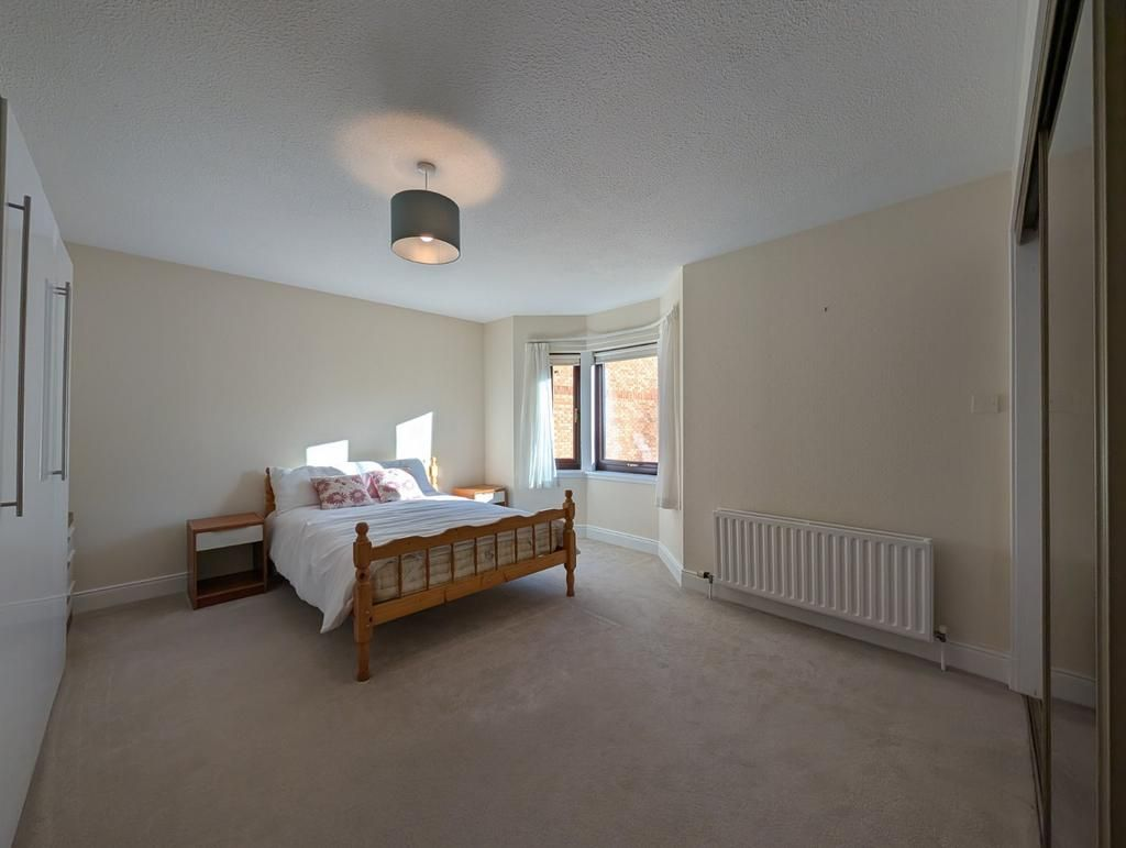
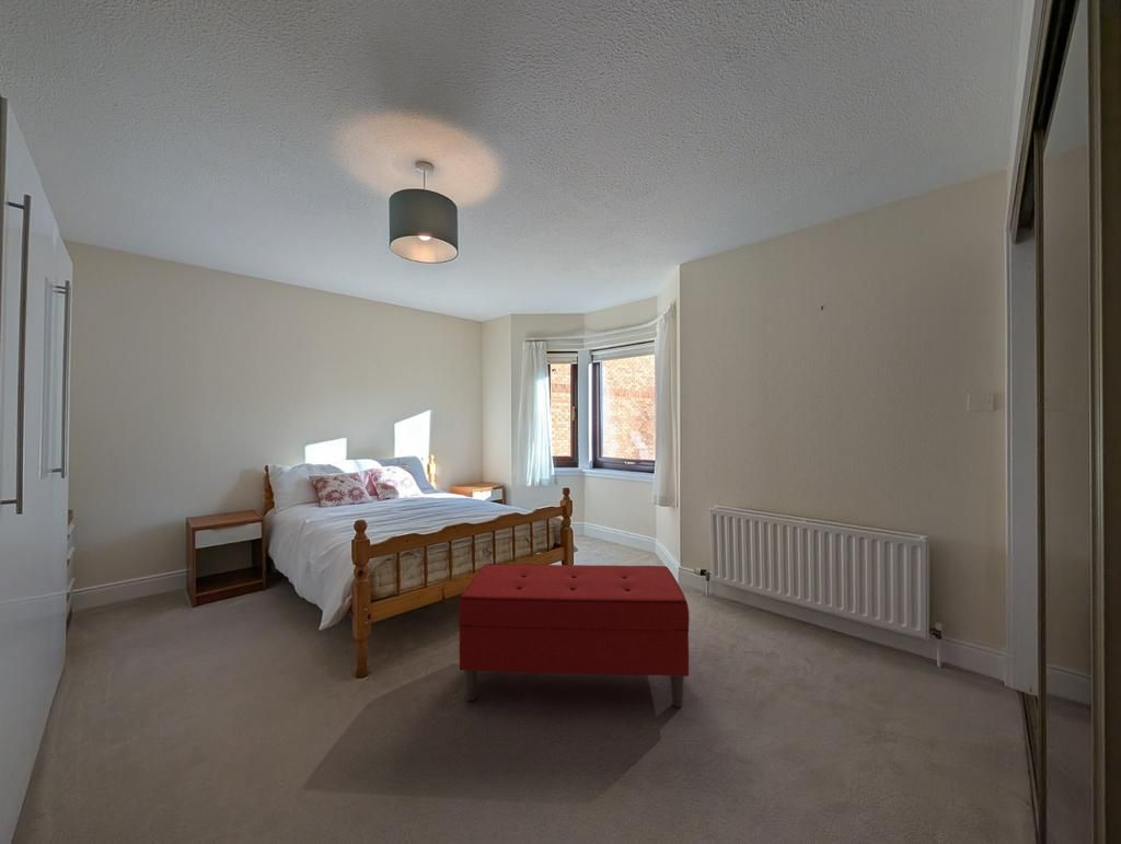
+ bench [458,563,690,708]
